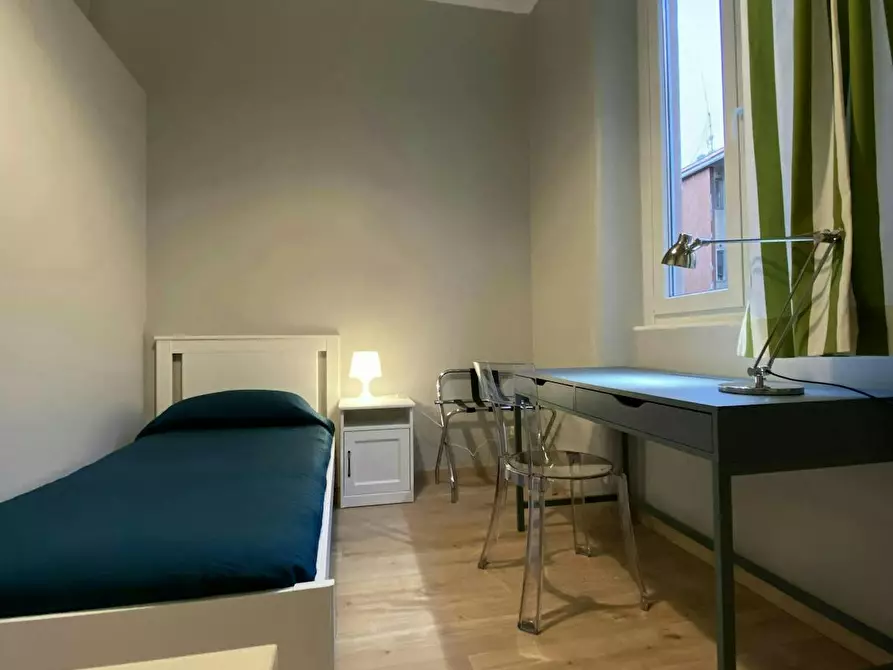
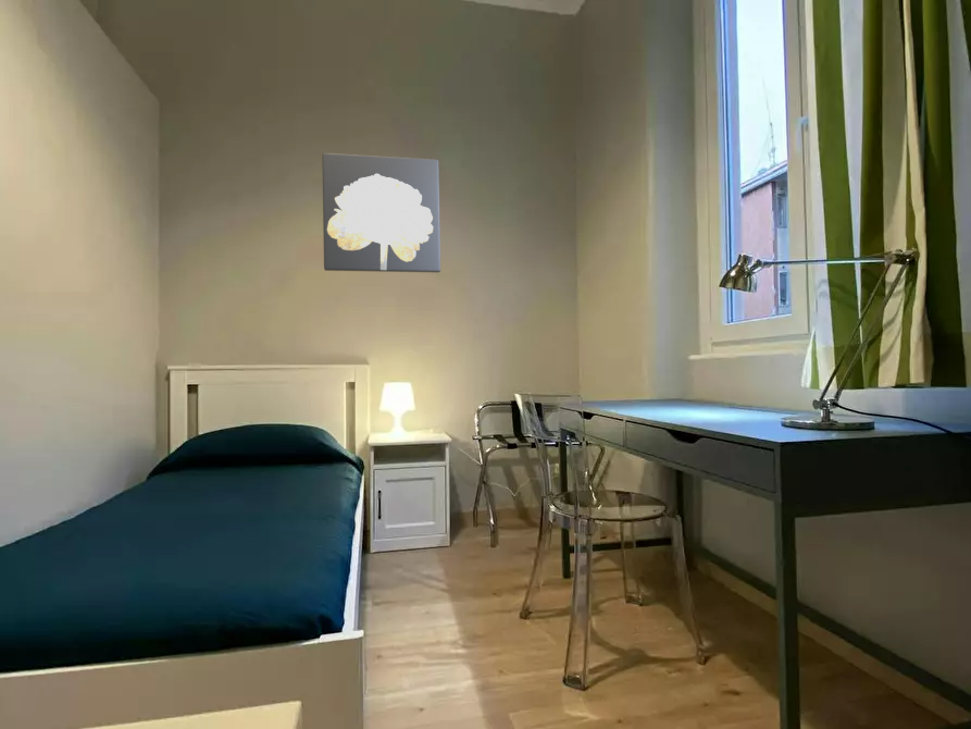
+ wall art [322,152,441,273]
